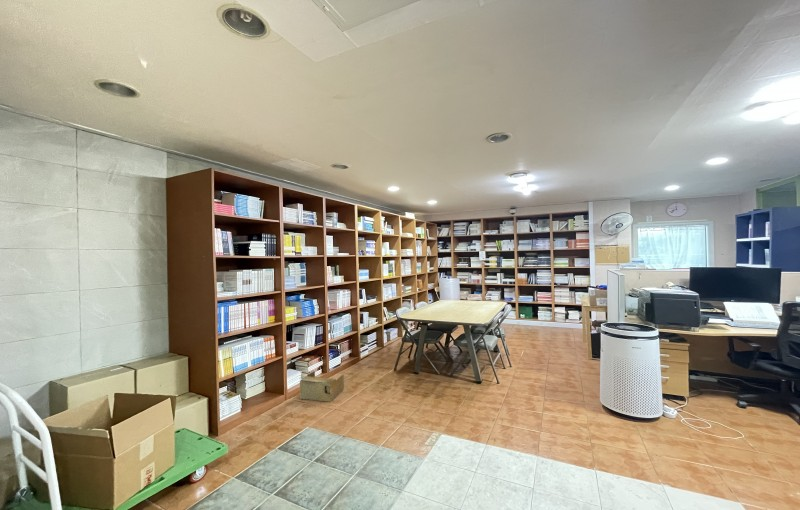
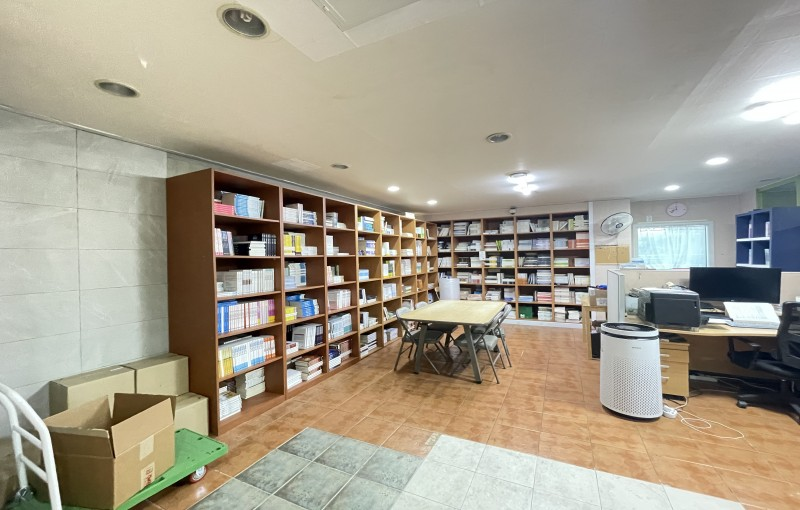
- cardboard box [299,370,345,403]
